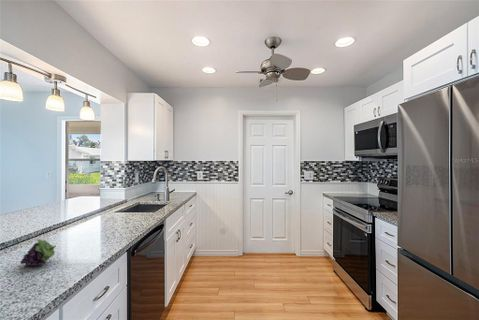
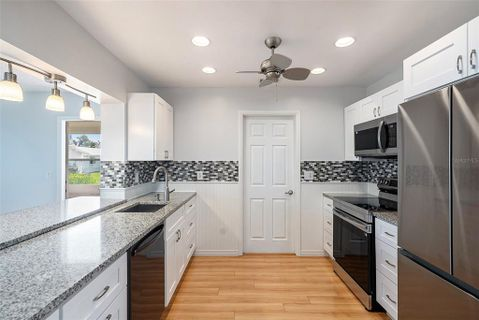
- fruit [19,238,57,267]
